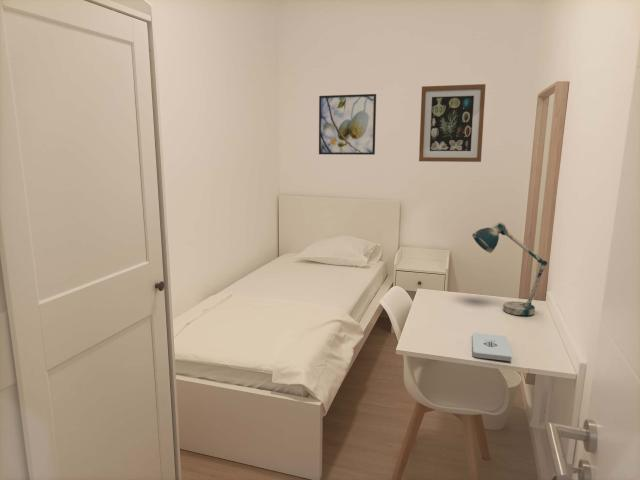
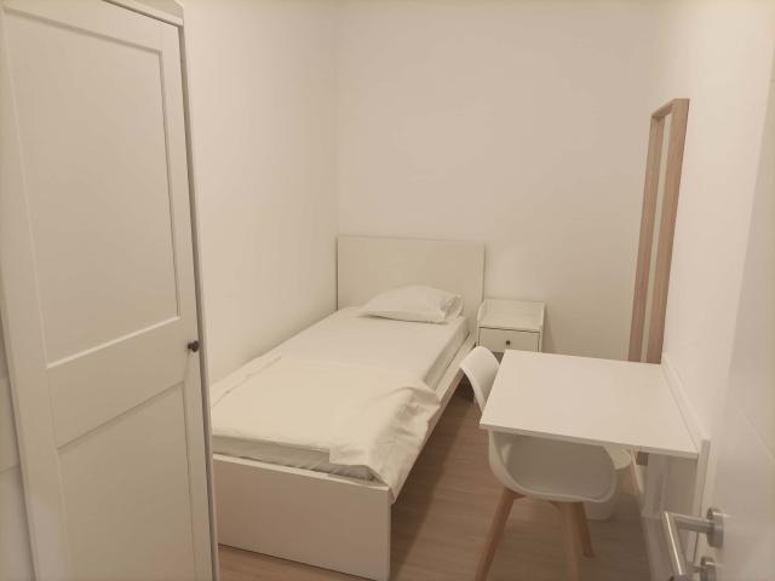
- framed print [318,93,377,156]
- notepad [471,332,513,362]
- desk lamp [471,221,548,317]
- wall art [418,83,487,163]
